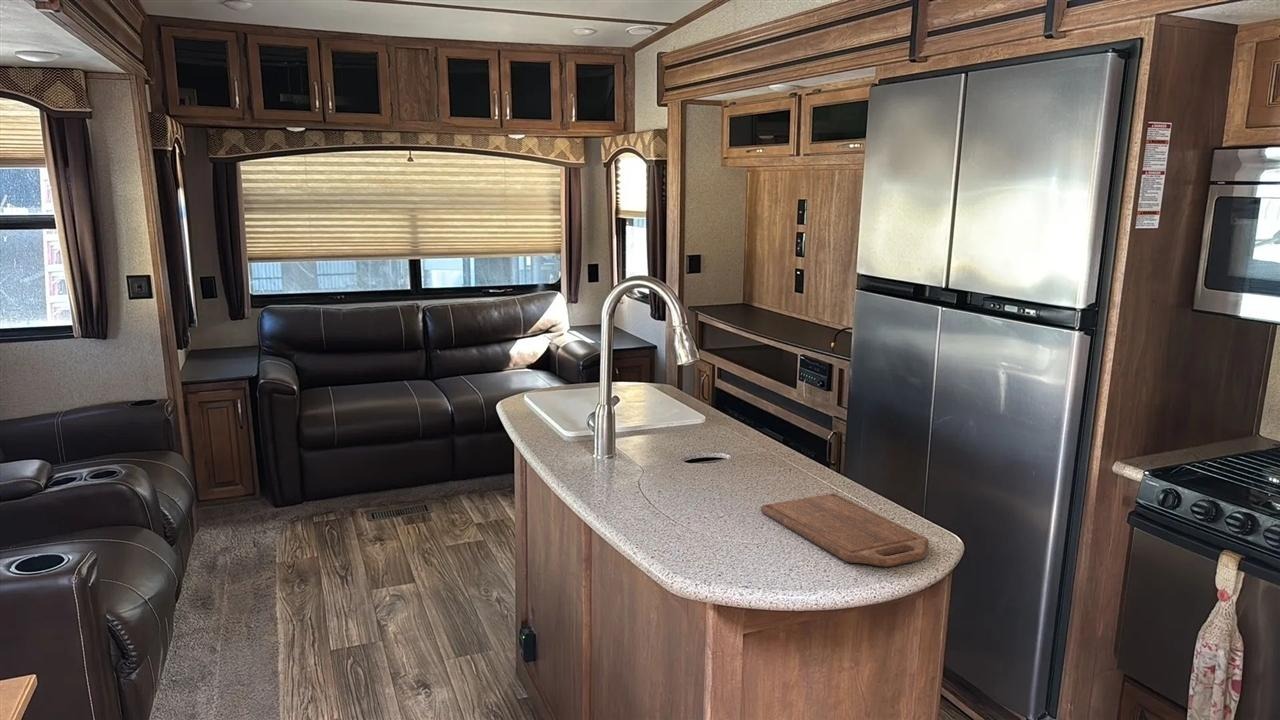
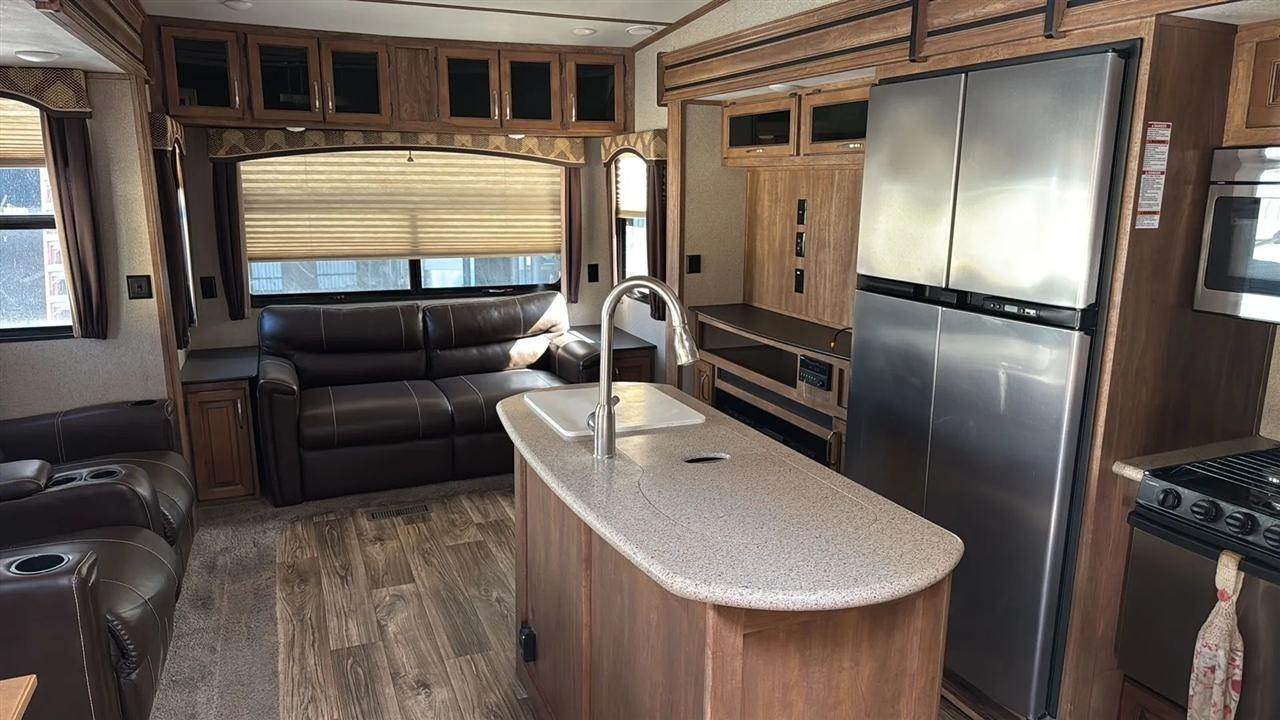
- cutting board [760,492,930,568]
